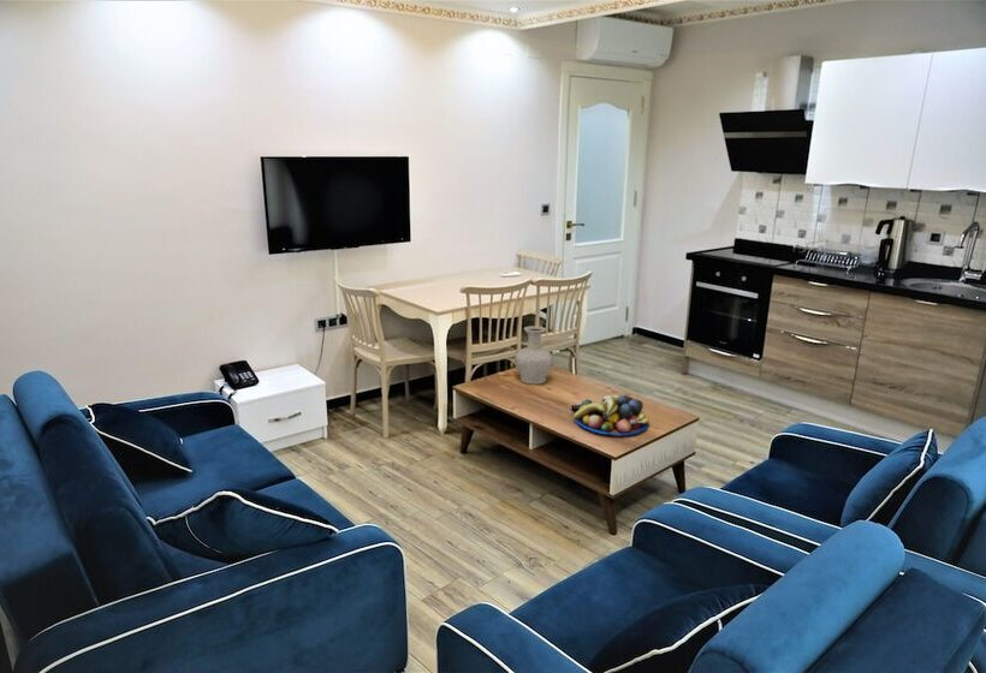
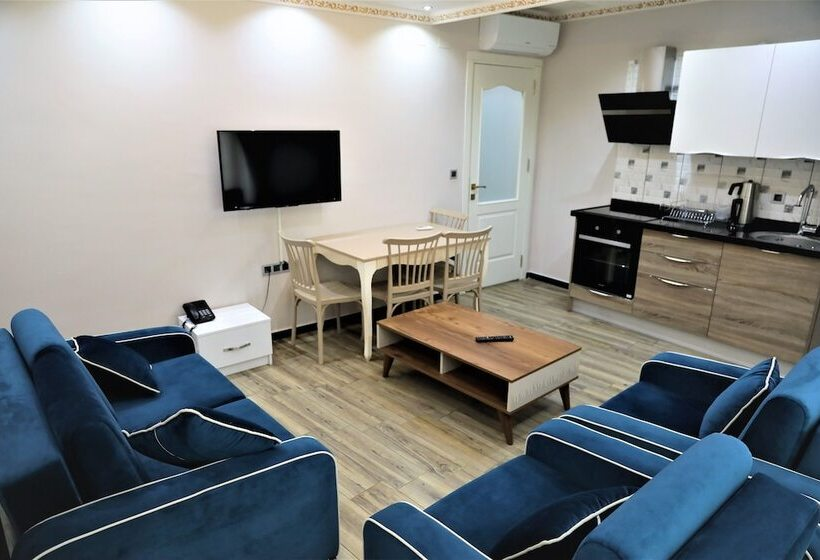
- fruit bowl [572,394,651,436]
- vase [515,324,554,385]
